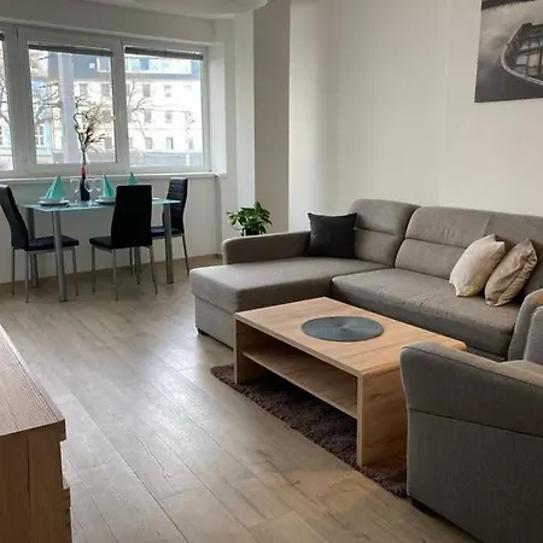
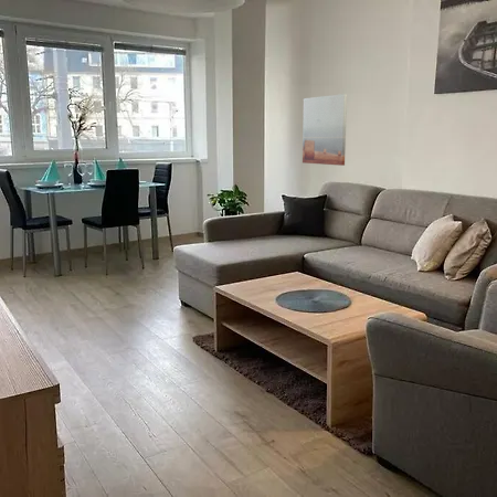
+ wall art [302,93,348,167]
